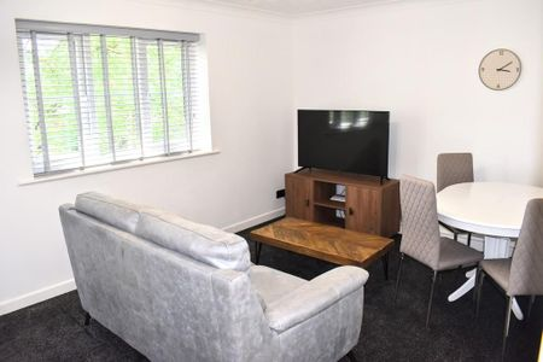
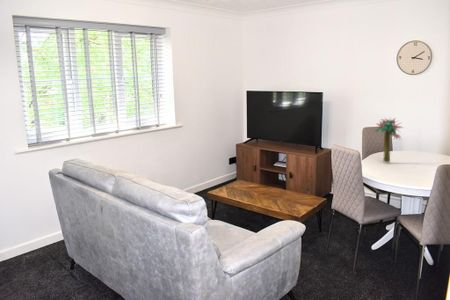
+ flower bouquet [374,116,404,164]
